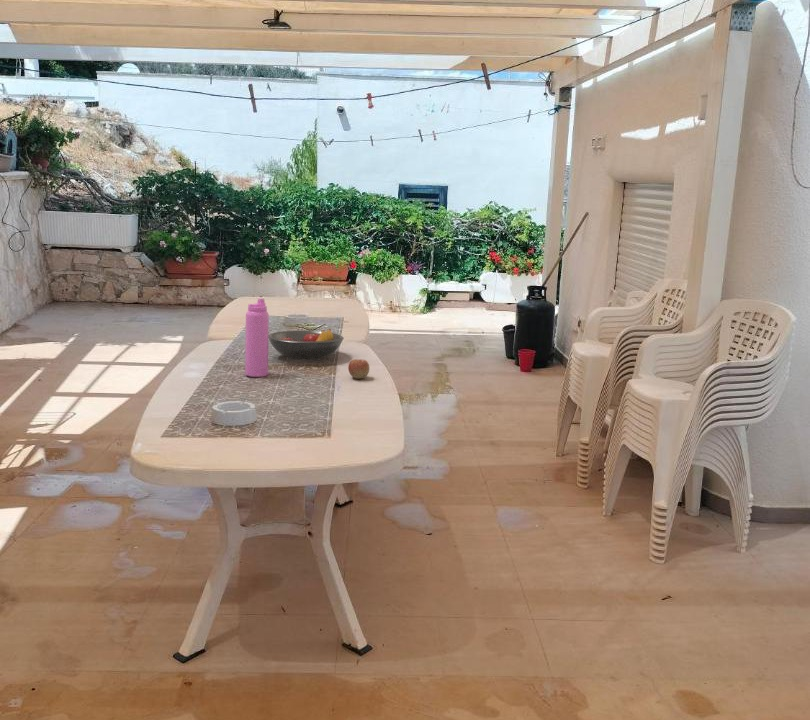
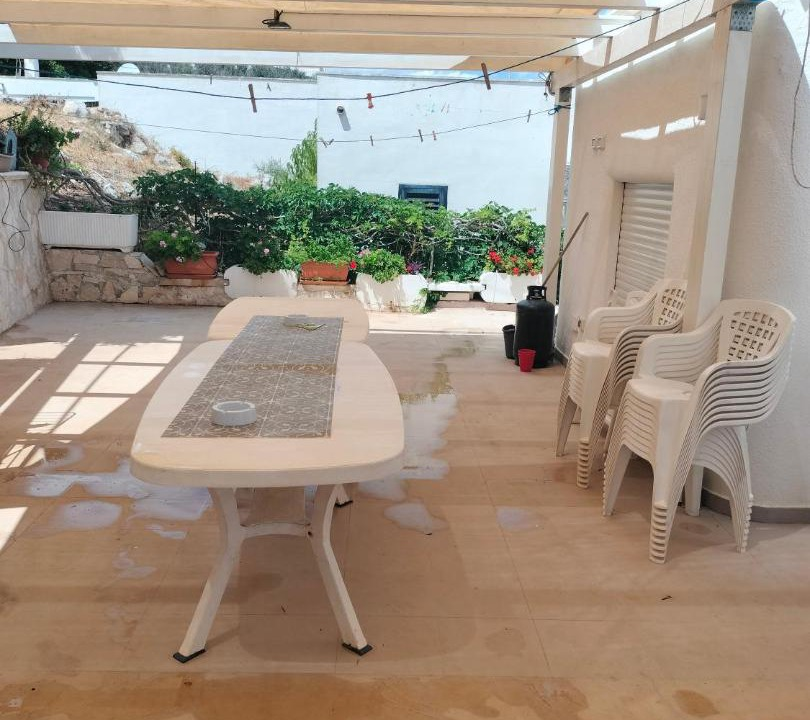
- apple [347,358,370,380]
- fruit bowl [268,328,345,361]
- water bottle [244,297,270,378]
